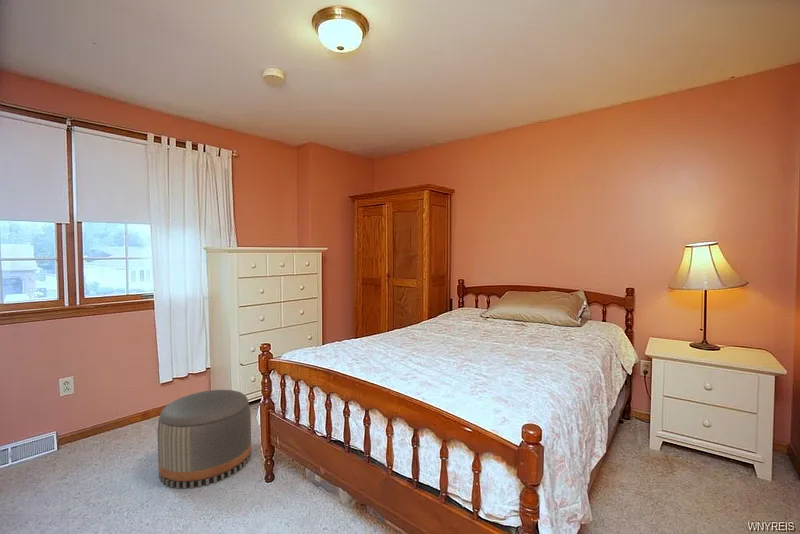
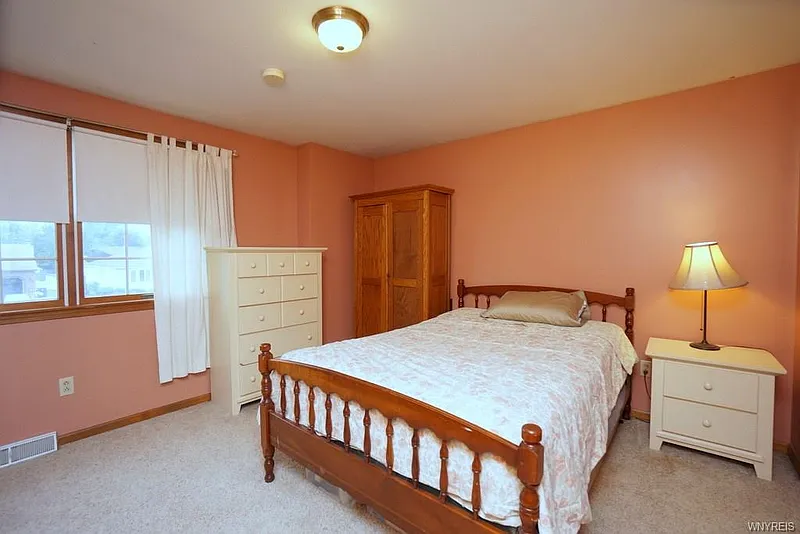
- pouf [156,389,252,489]
